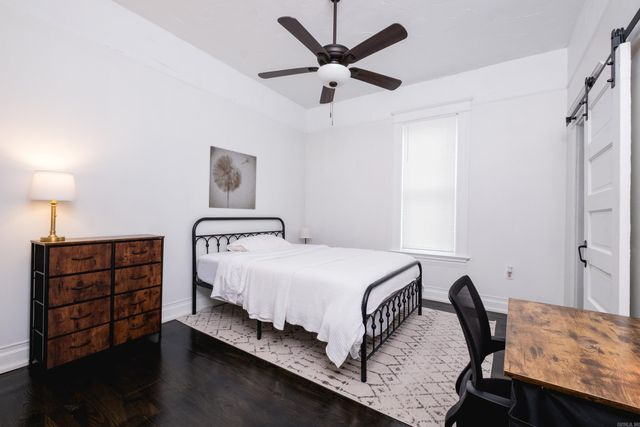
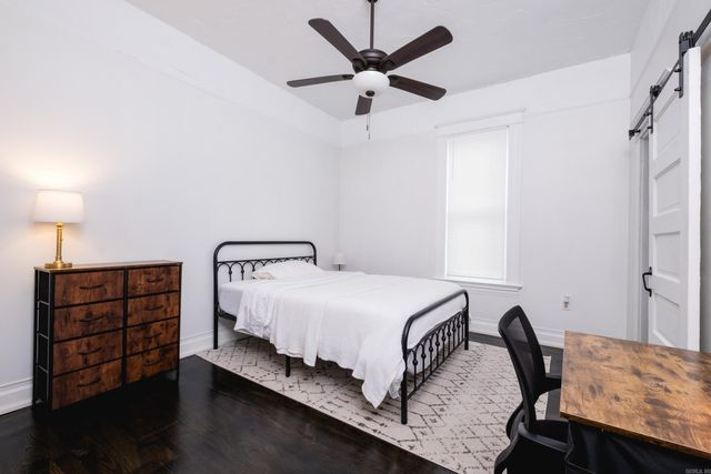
- wall art [208,145,258,210]
